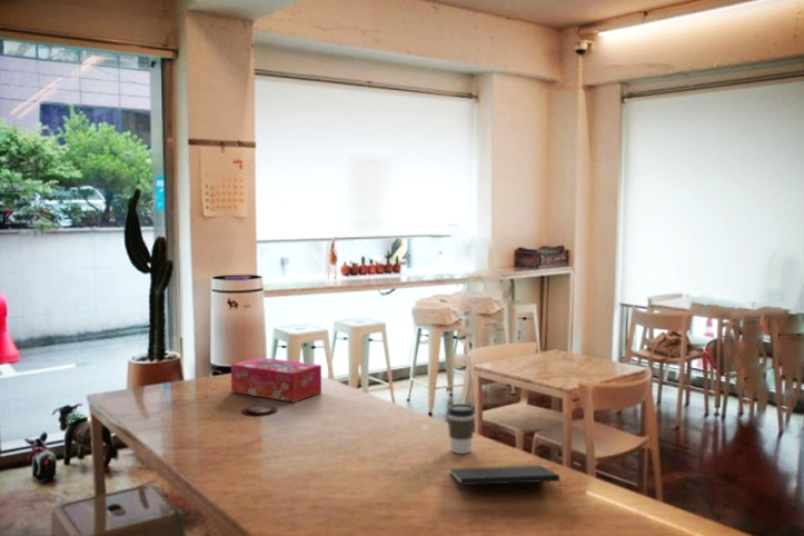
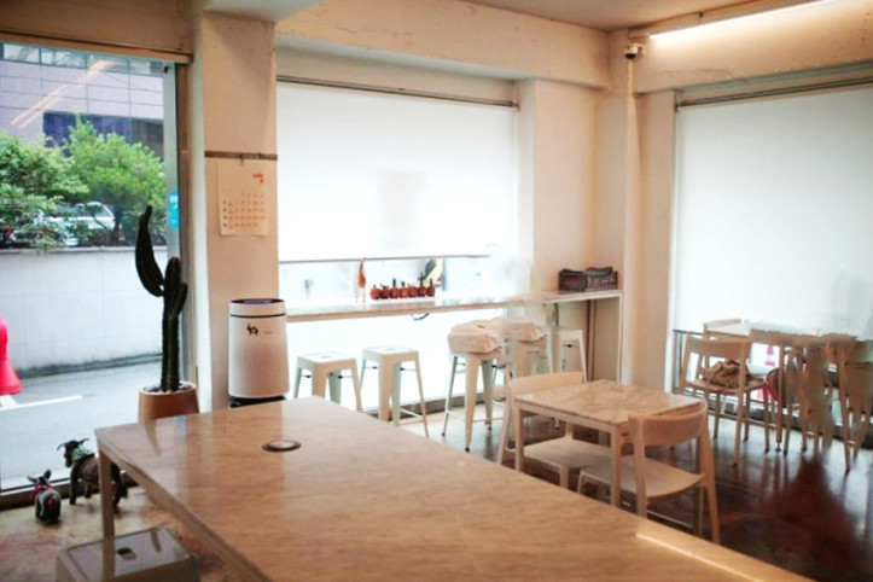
- tissue box [230,356,322,404]
- coffee cup [446,403,476,455]
- notepad [448,464,563,495]
